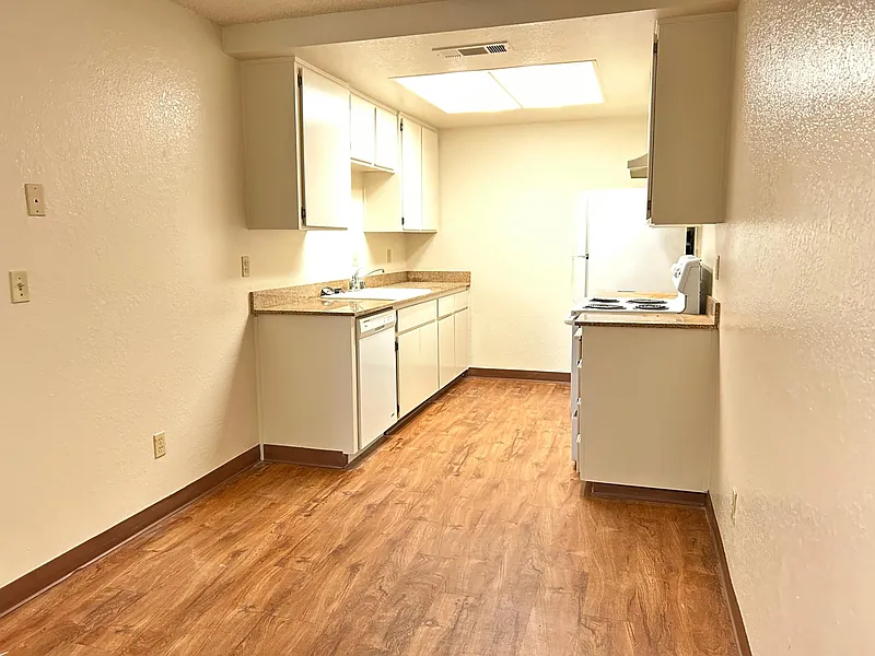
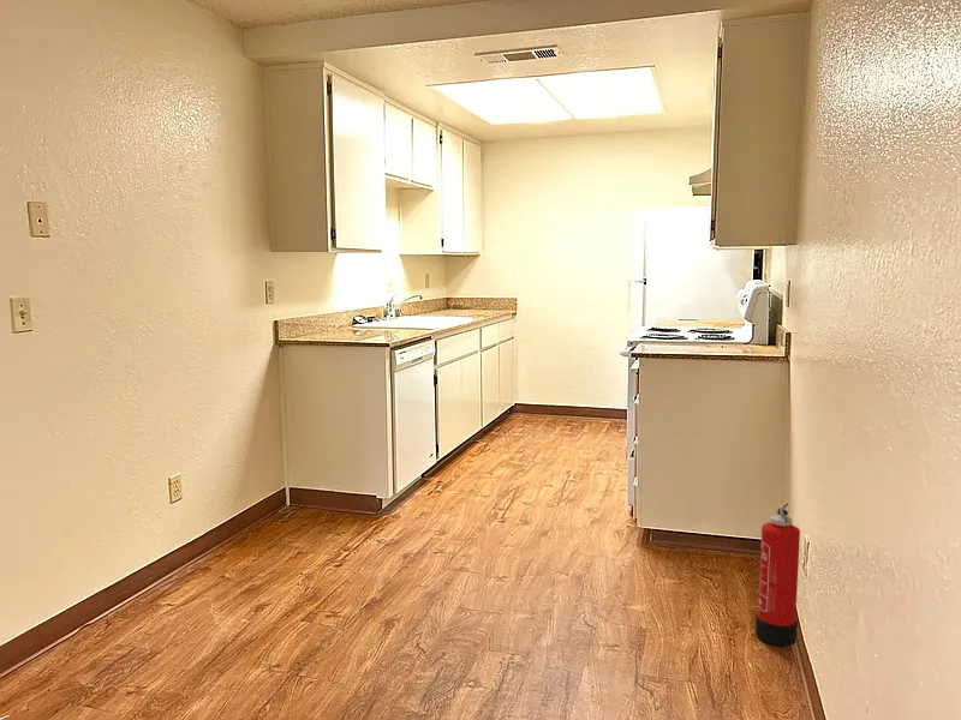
+ fire extinguisher [754,503,801,647]
